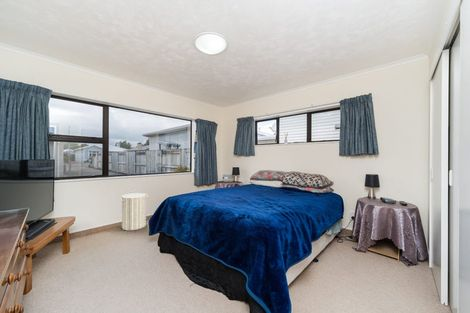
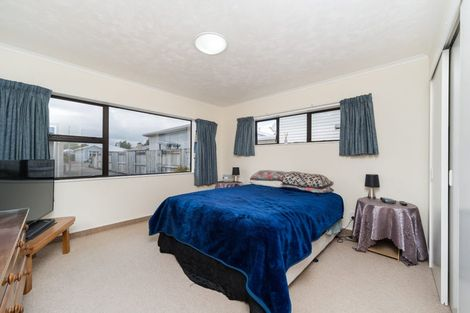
- laundry hamper [118,189,149,232]
